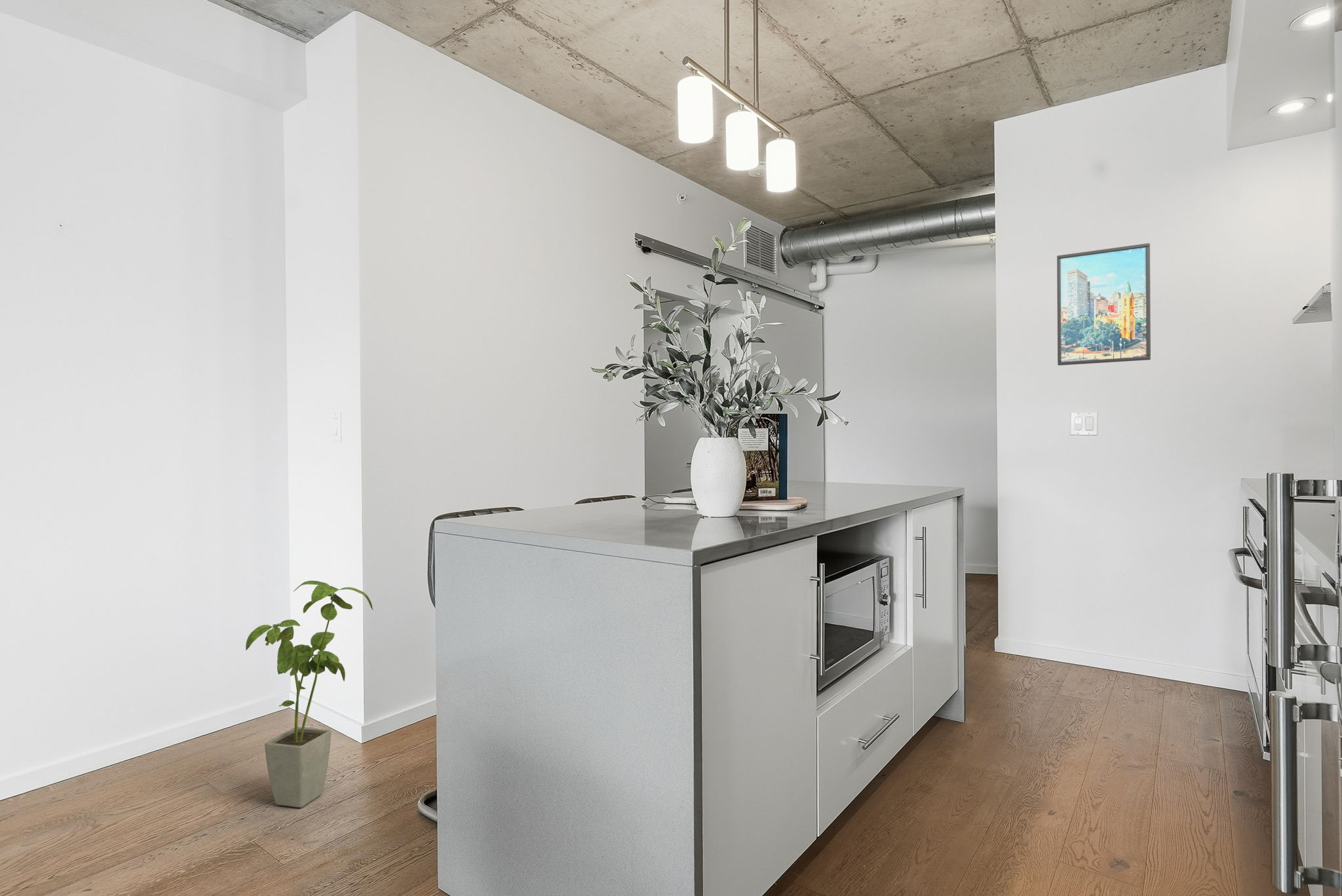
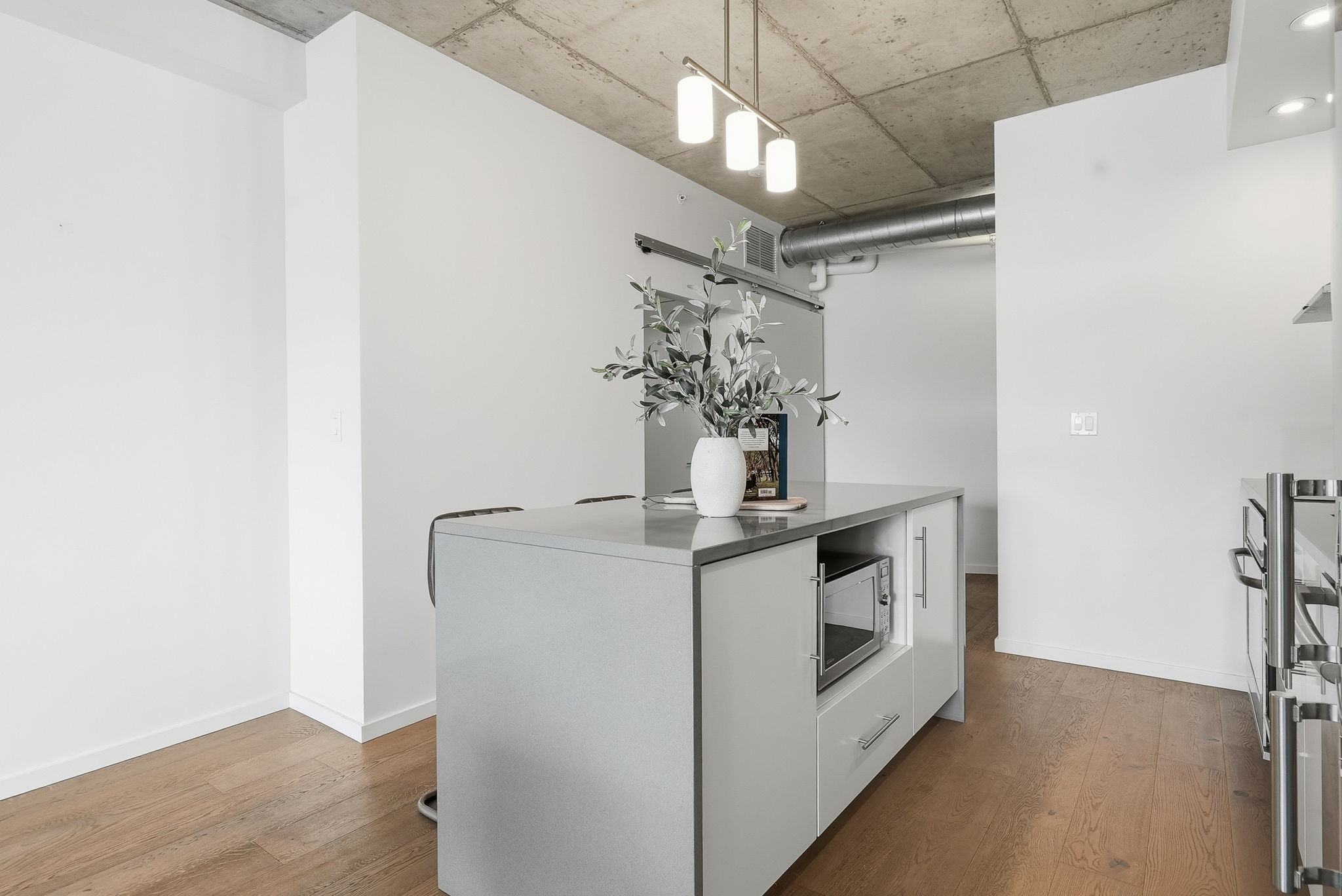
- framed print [1056,242,1151,366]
- house plant [245,580,374,808]
